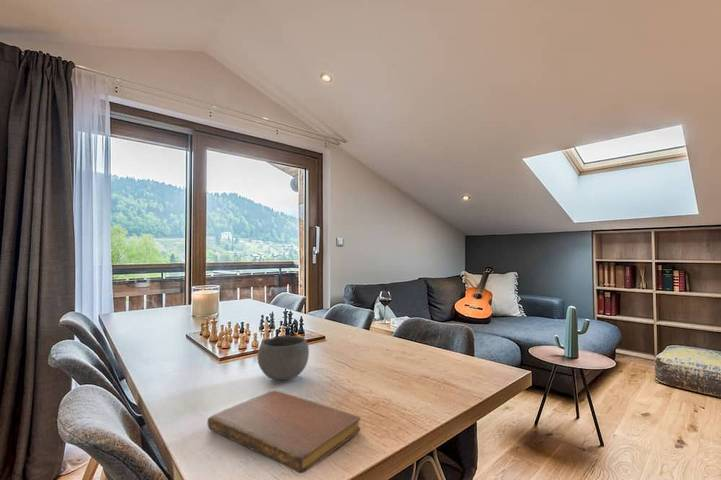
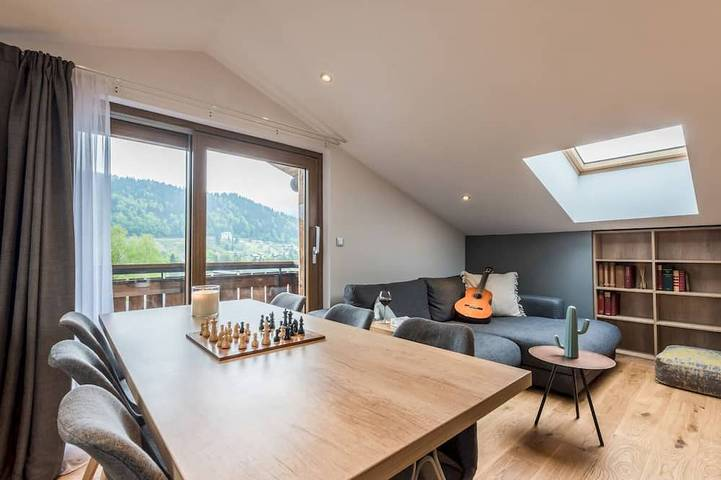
- bowl [256,335,310,381]
- notebook [207,389,362,474]
